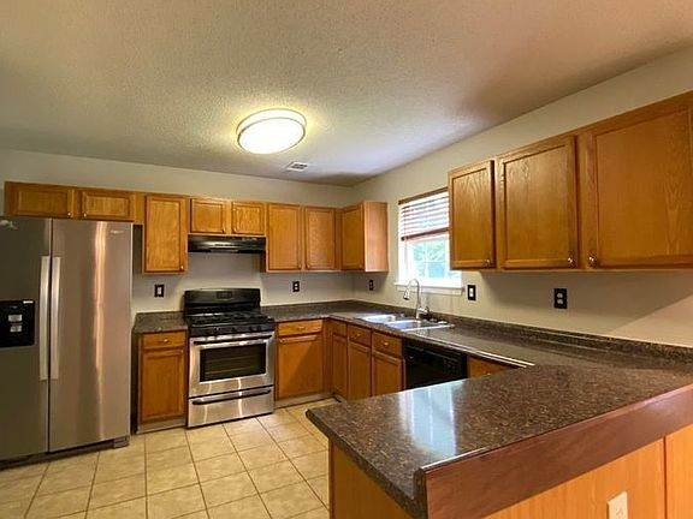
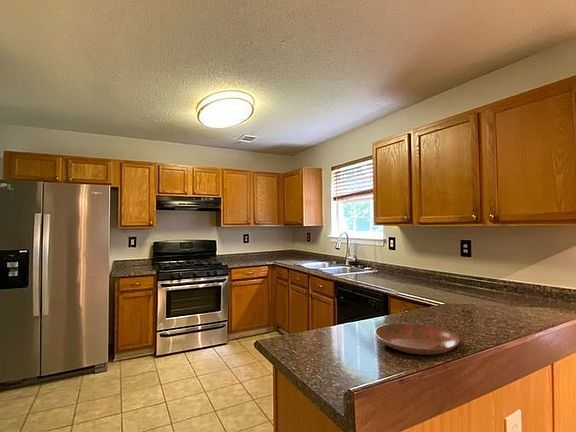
+ bowl [374,322,461,356]
